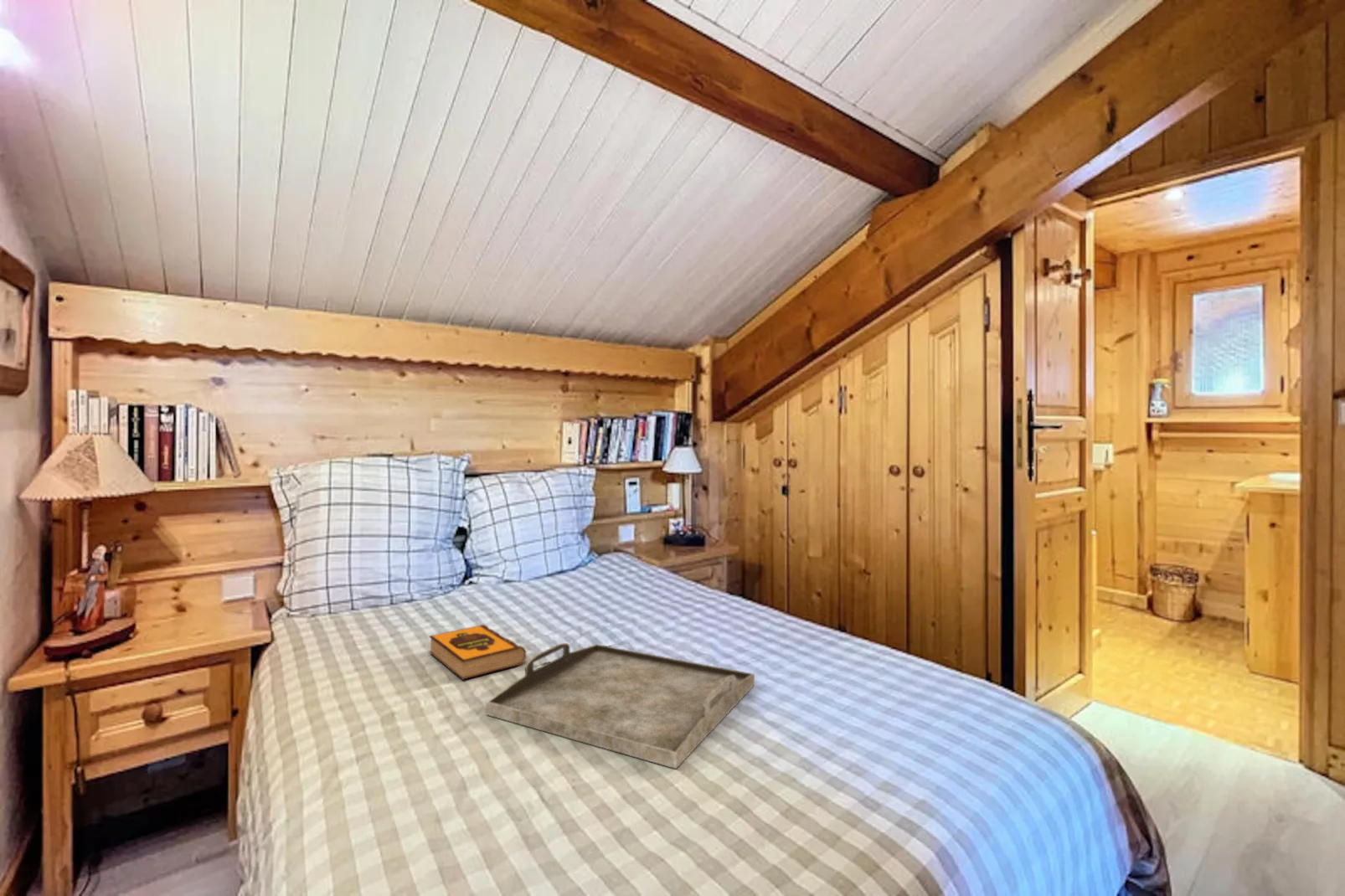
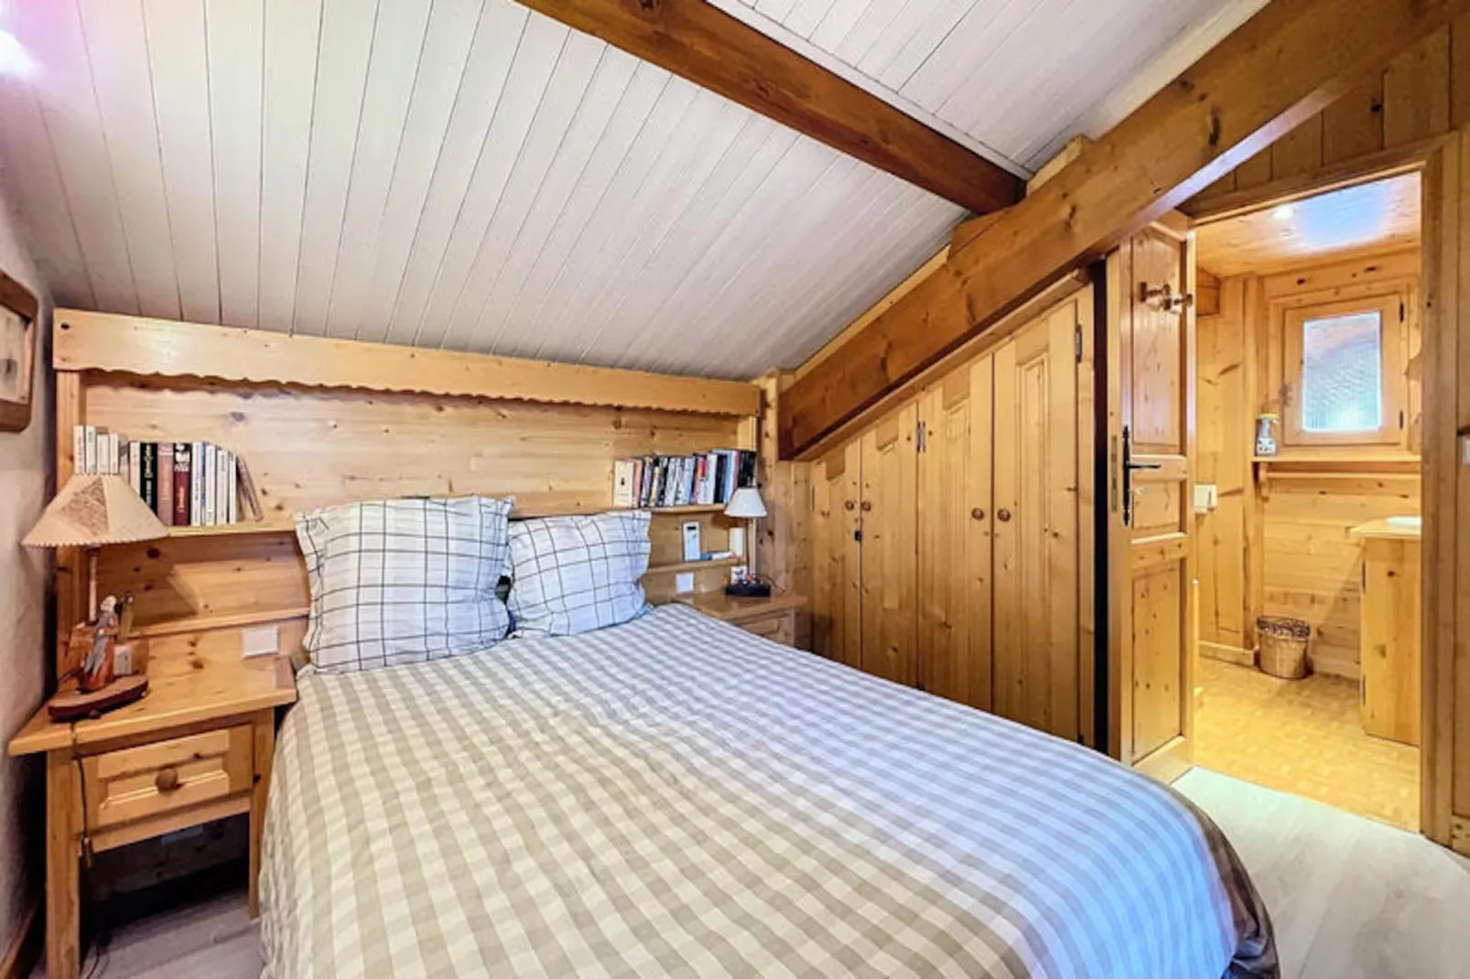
- hardback book [428,624,527,681]
- serving tray [485,642,755,770]
